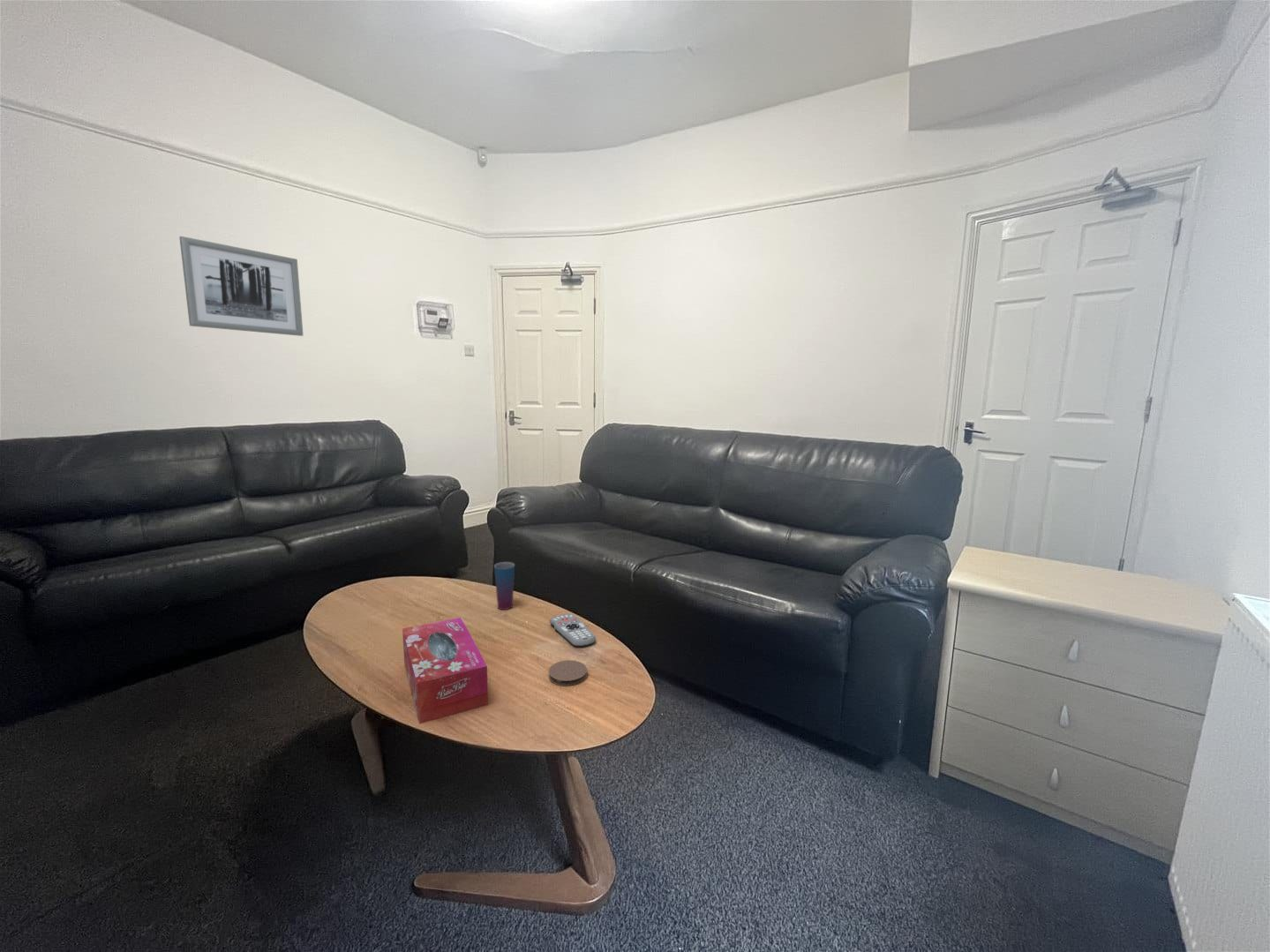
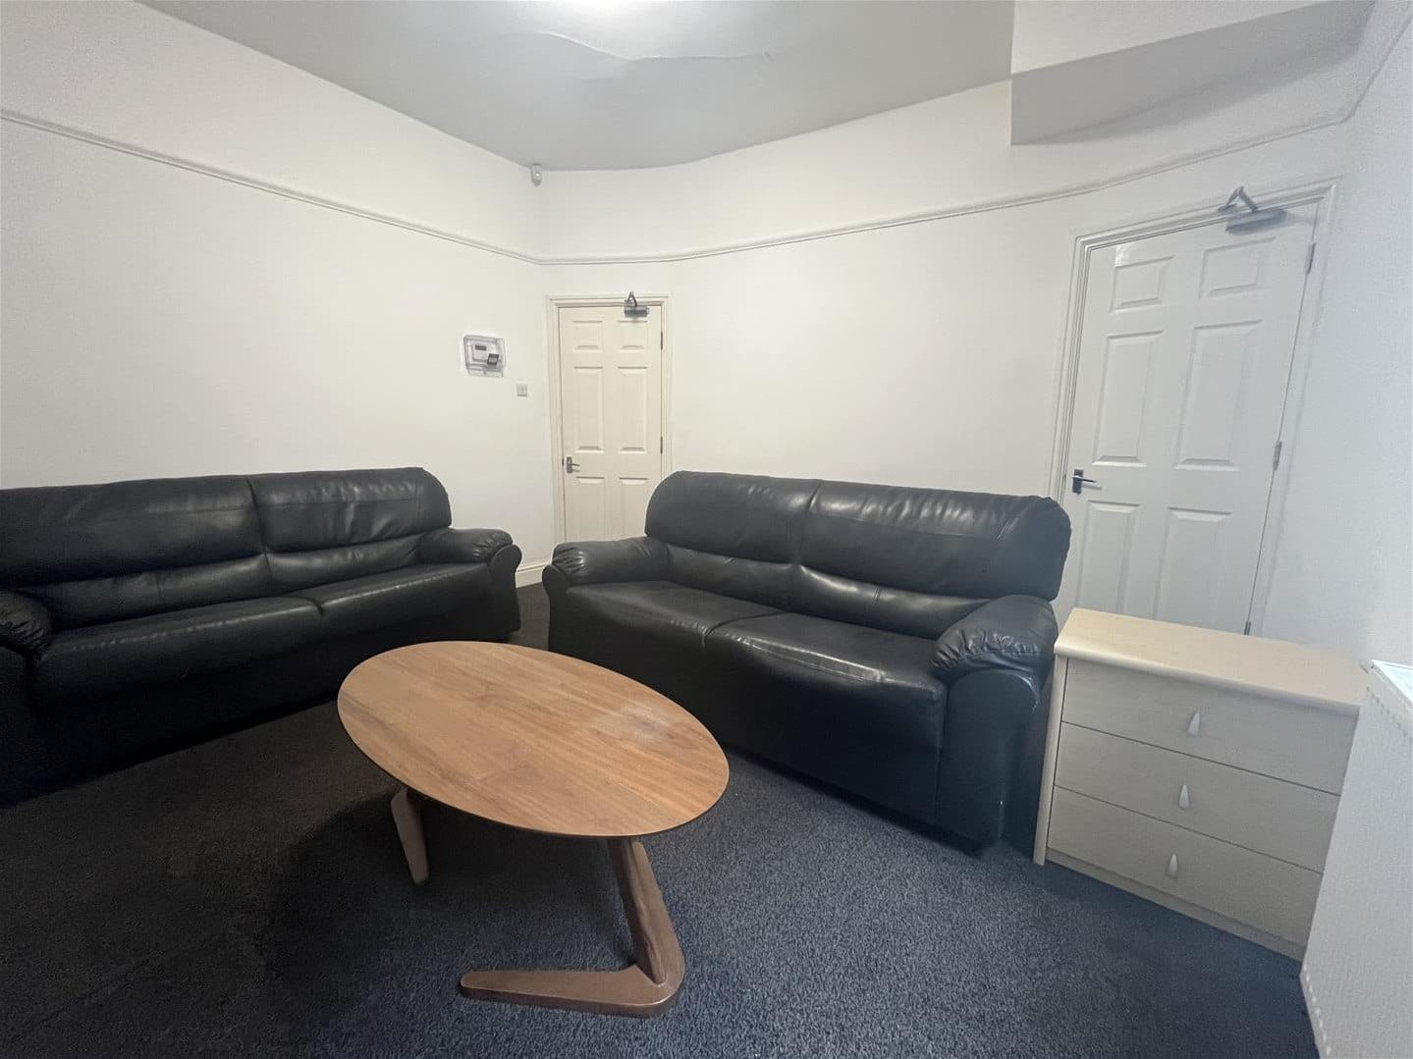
- cup [493,561,515,611]
- tissue box [402,617,489,724]
- coaster [548,659,588,686]
- wall art [178,236,304,337]
- remote control [549,612,597,648]
